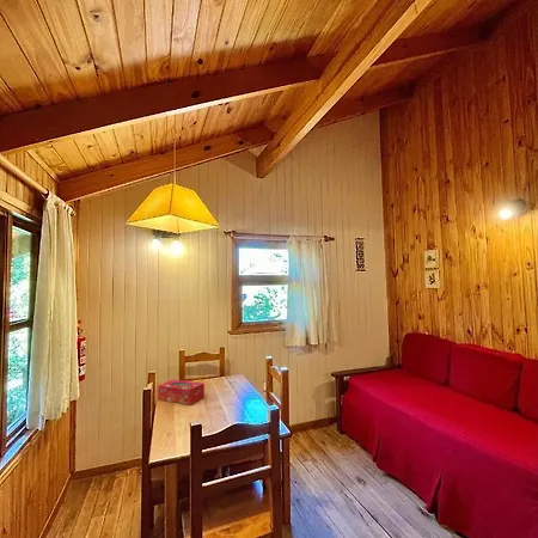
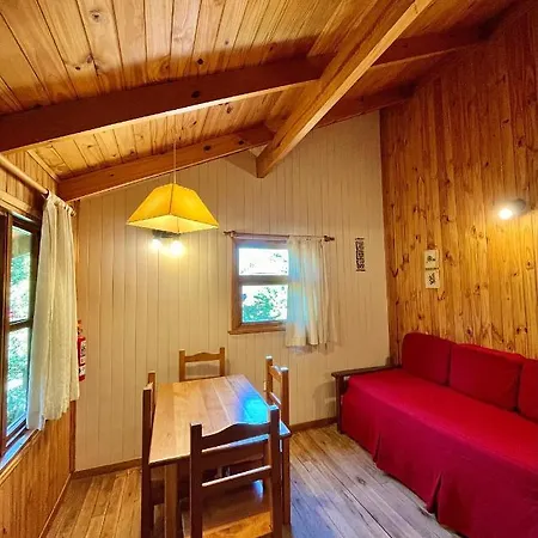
- tissue box [157,378,206,406]
